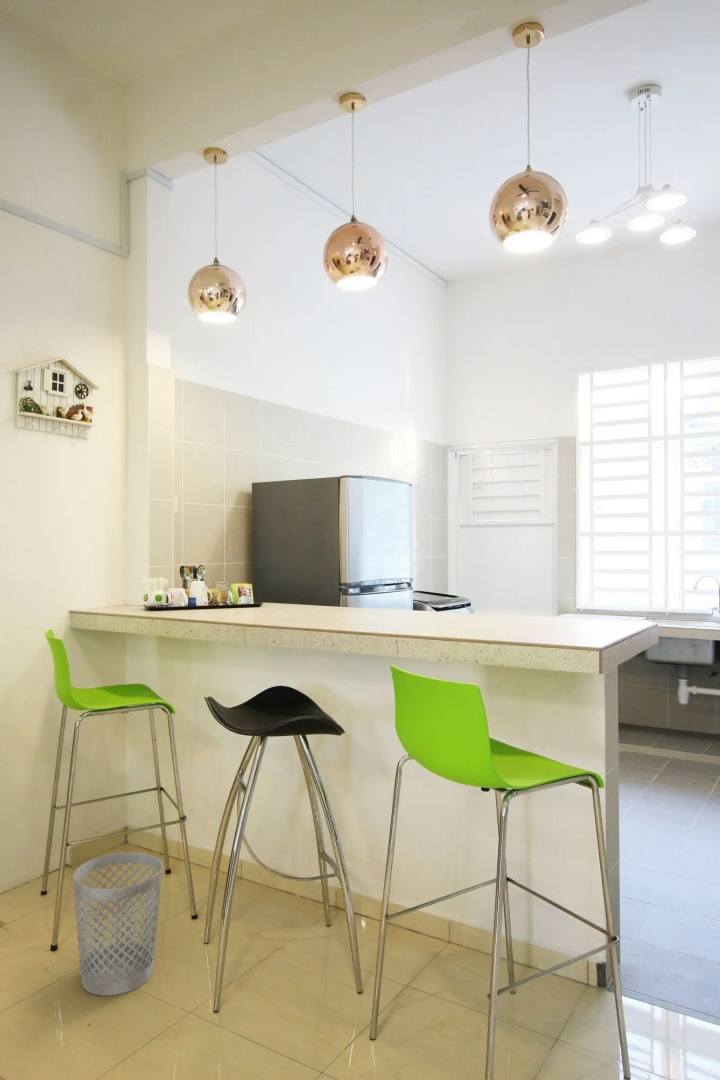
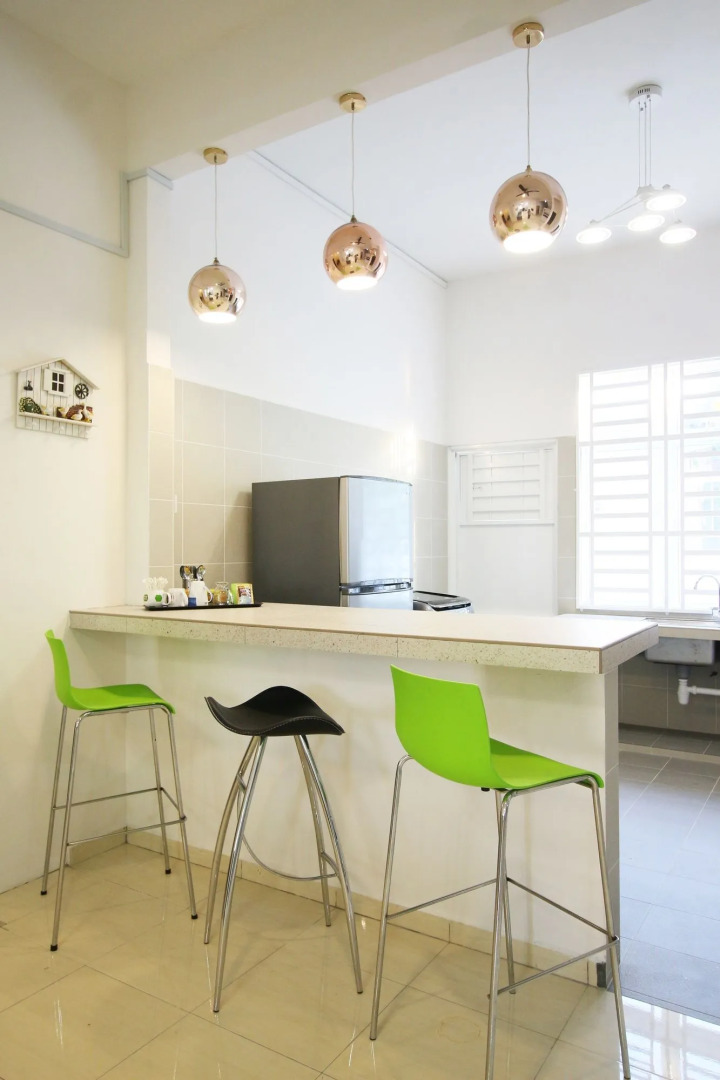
- wastebasket [72,852,163,997]
